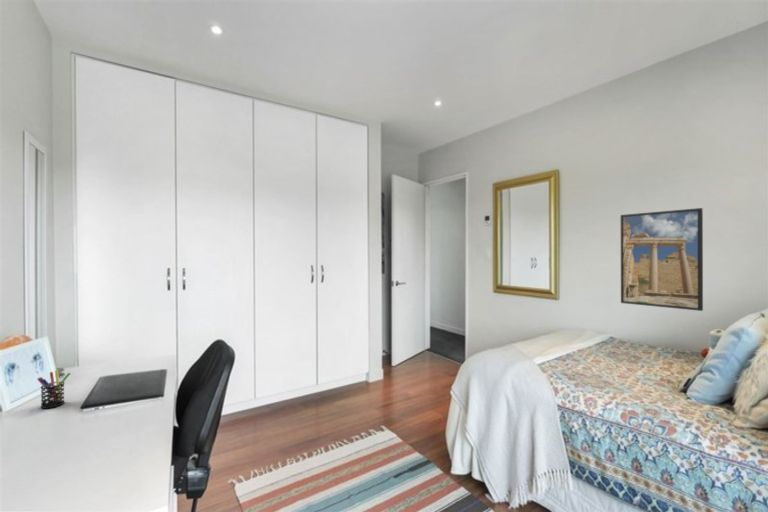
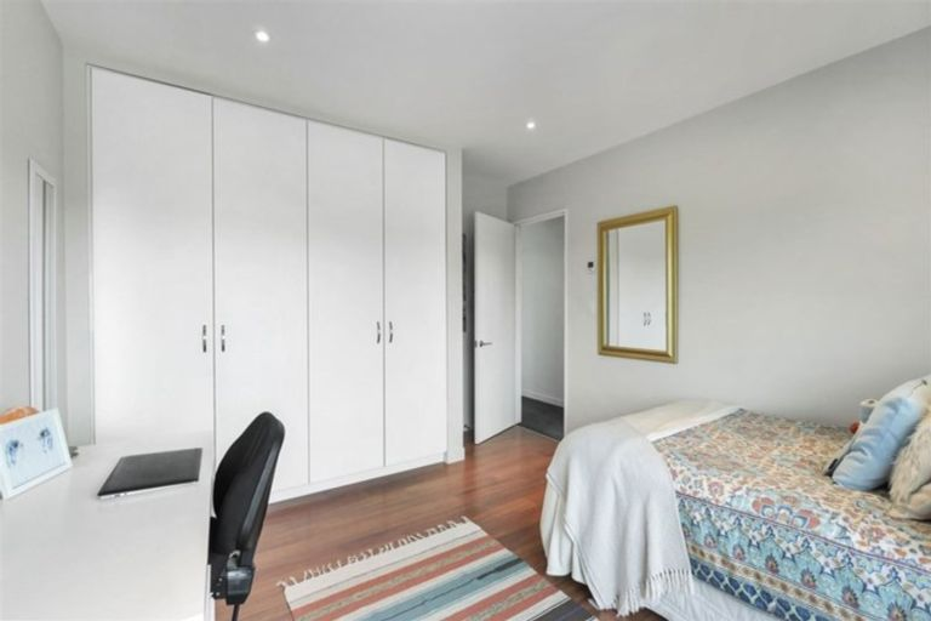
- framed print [620,207,704,312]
- pen holder [36,369,72,410]
